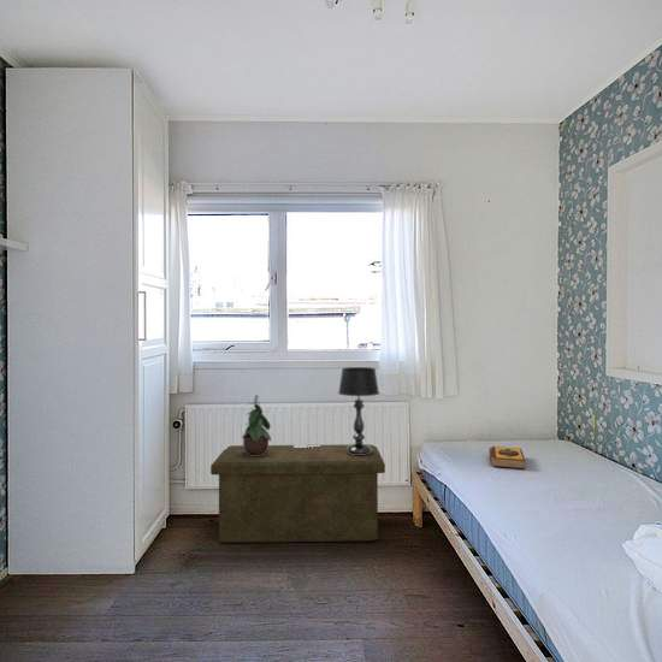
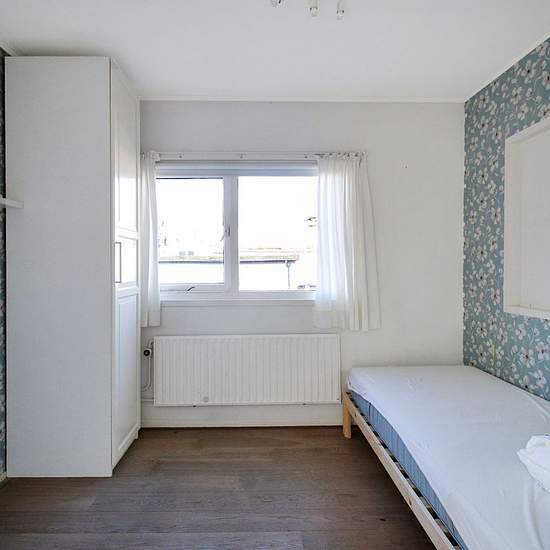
- hardback book [489,445,526,469]
- table lamp [337,366,380,455]
- storage bench [209,443,386,544]
- potted plant [242,394,273,456]
